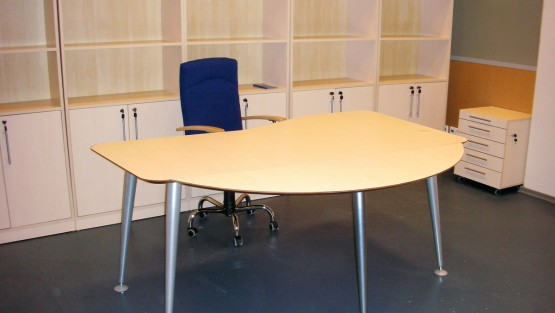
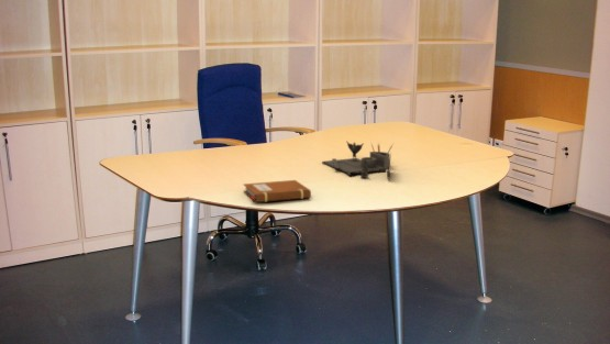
+ desk organizer [321,140,393,180]
+ notebook [242,179,312,203]
